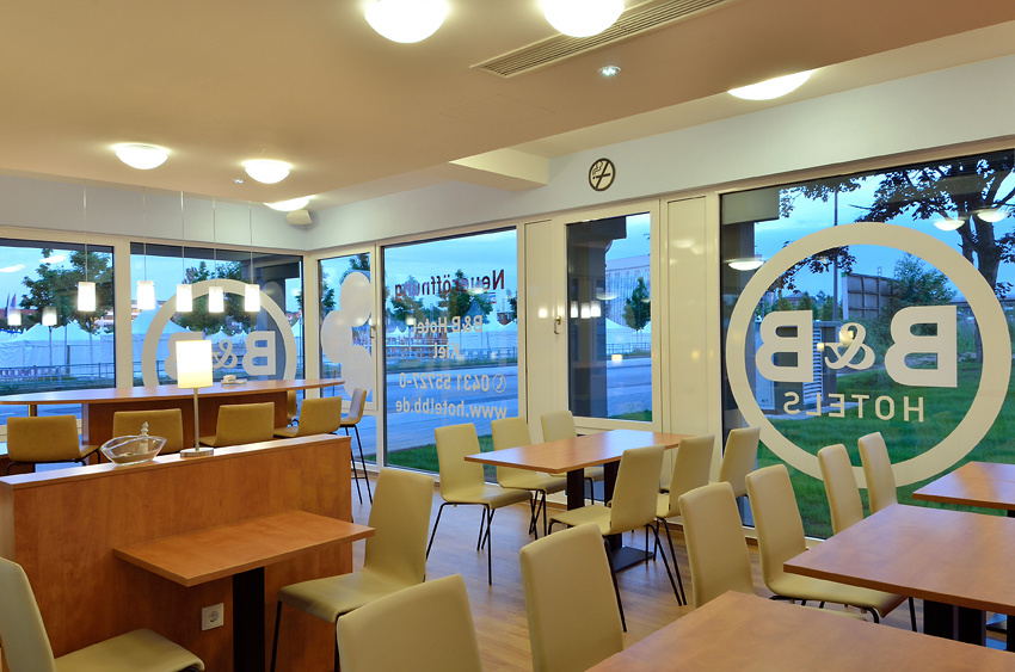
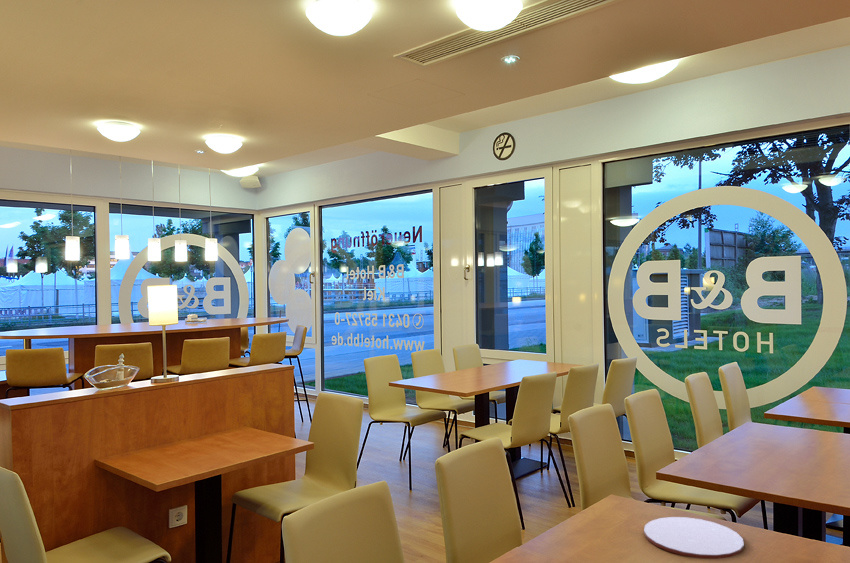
+ plate [643,516,745,560]
